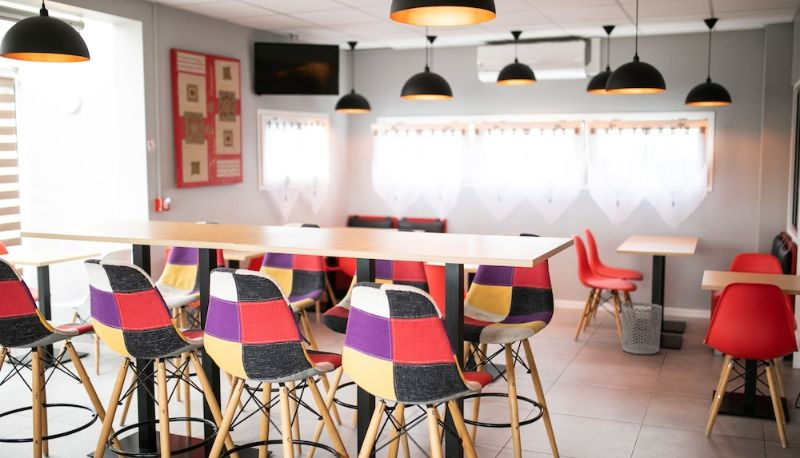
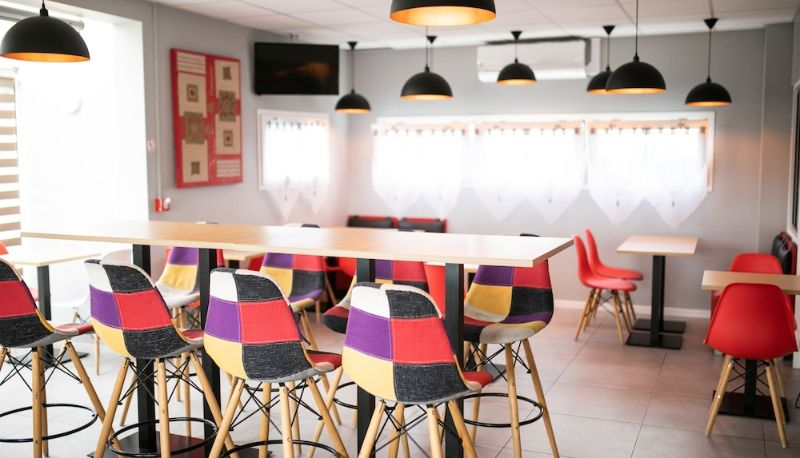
- waste bin [621,302,663,355]
